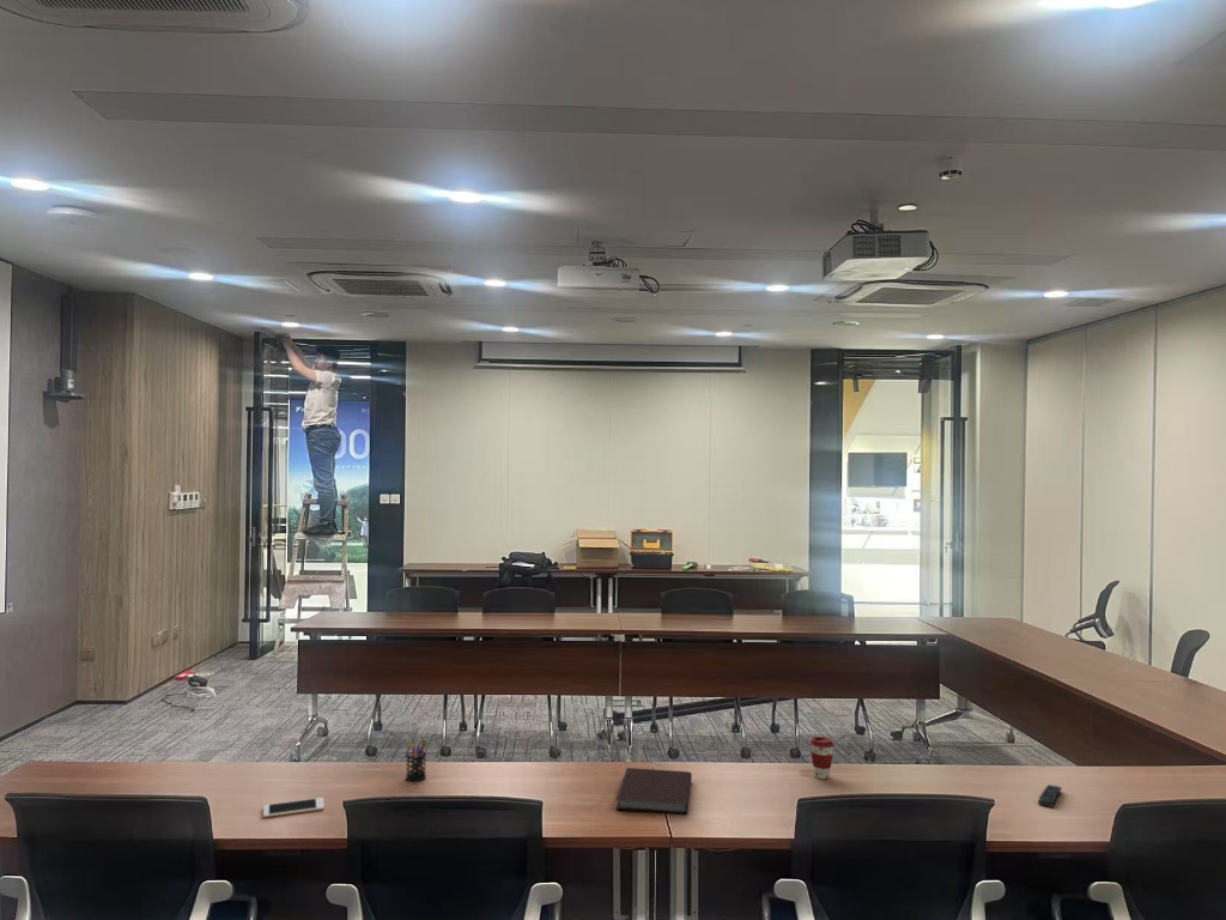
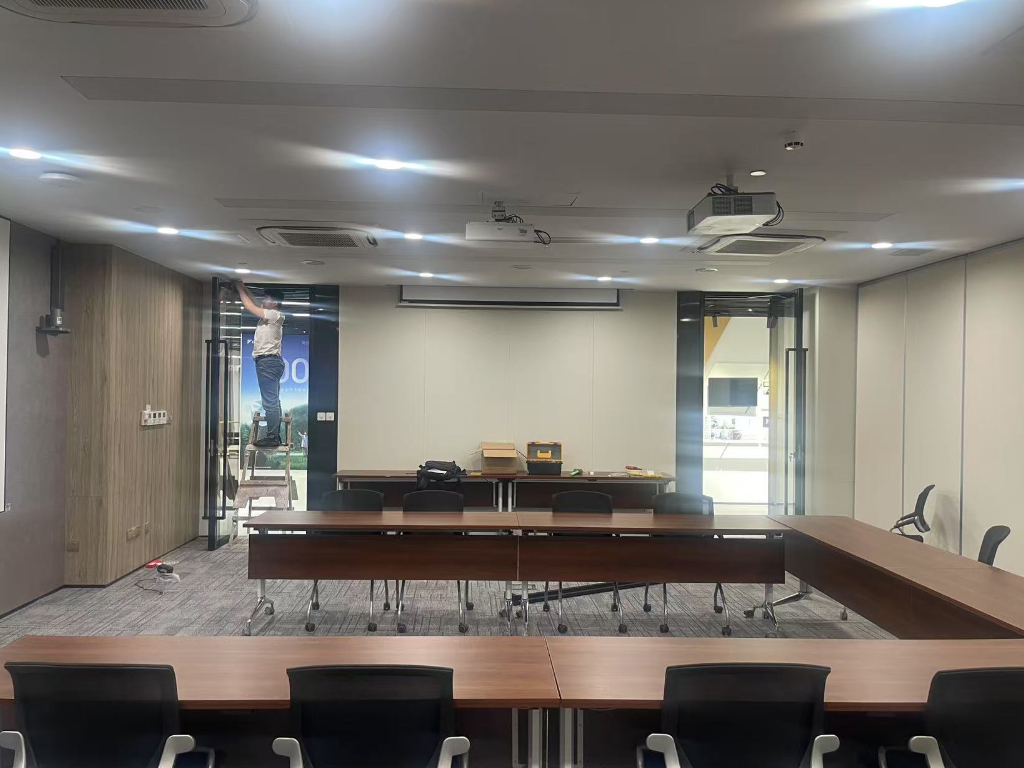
- remote control [1037,783,1063,809]
- pen holder [405,738,429,782]
- notebook [615,767,693,816]
- cell phone [262,797,326,818]
- coffee cup [809,736,836,781]
